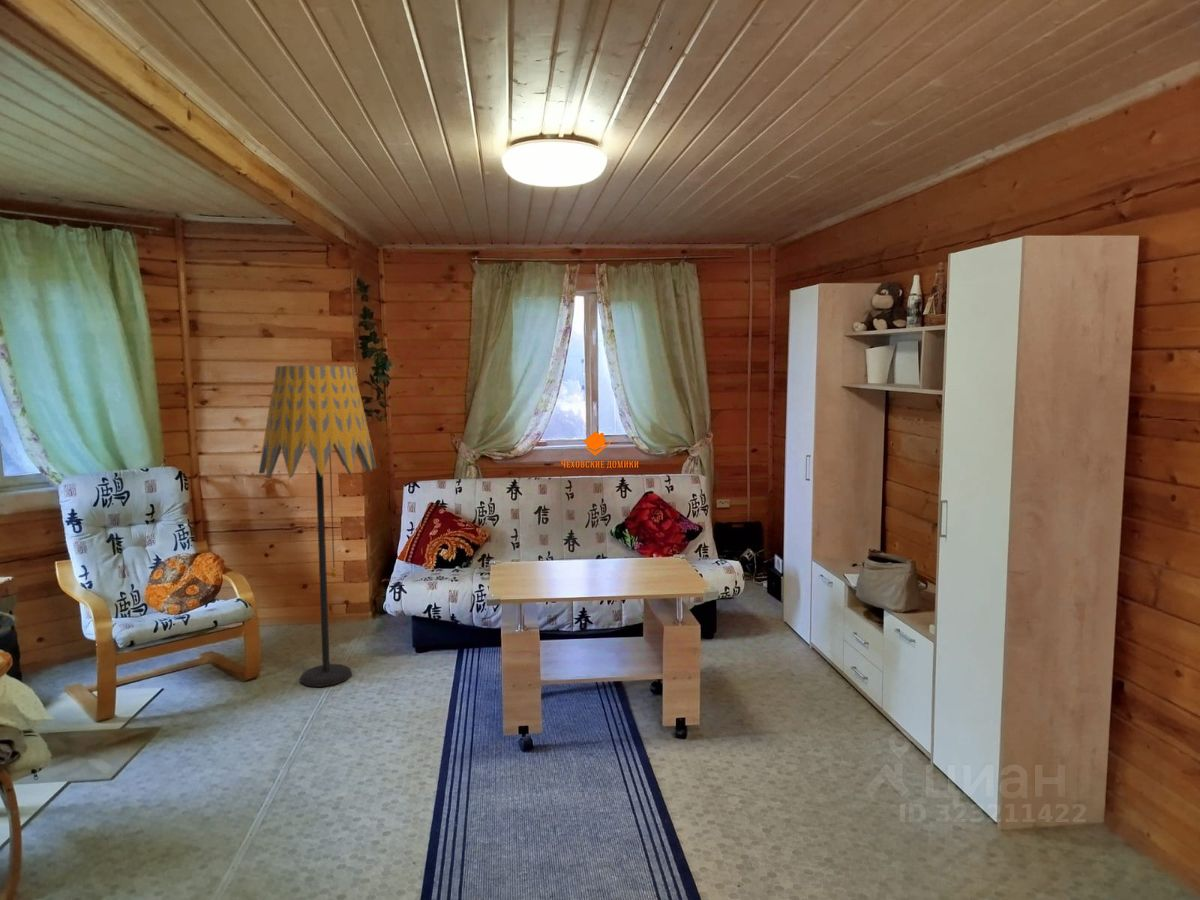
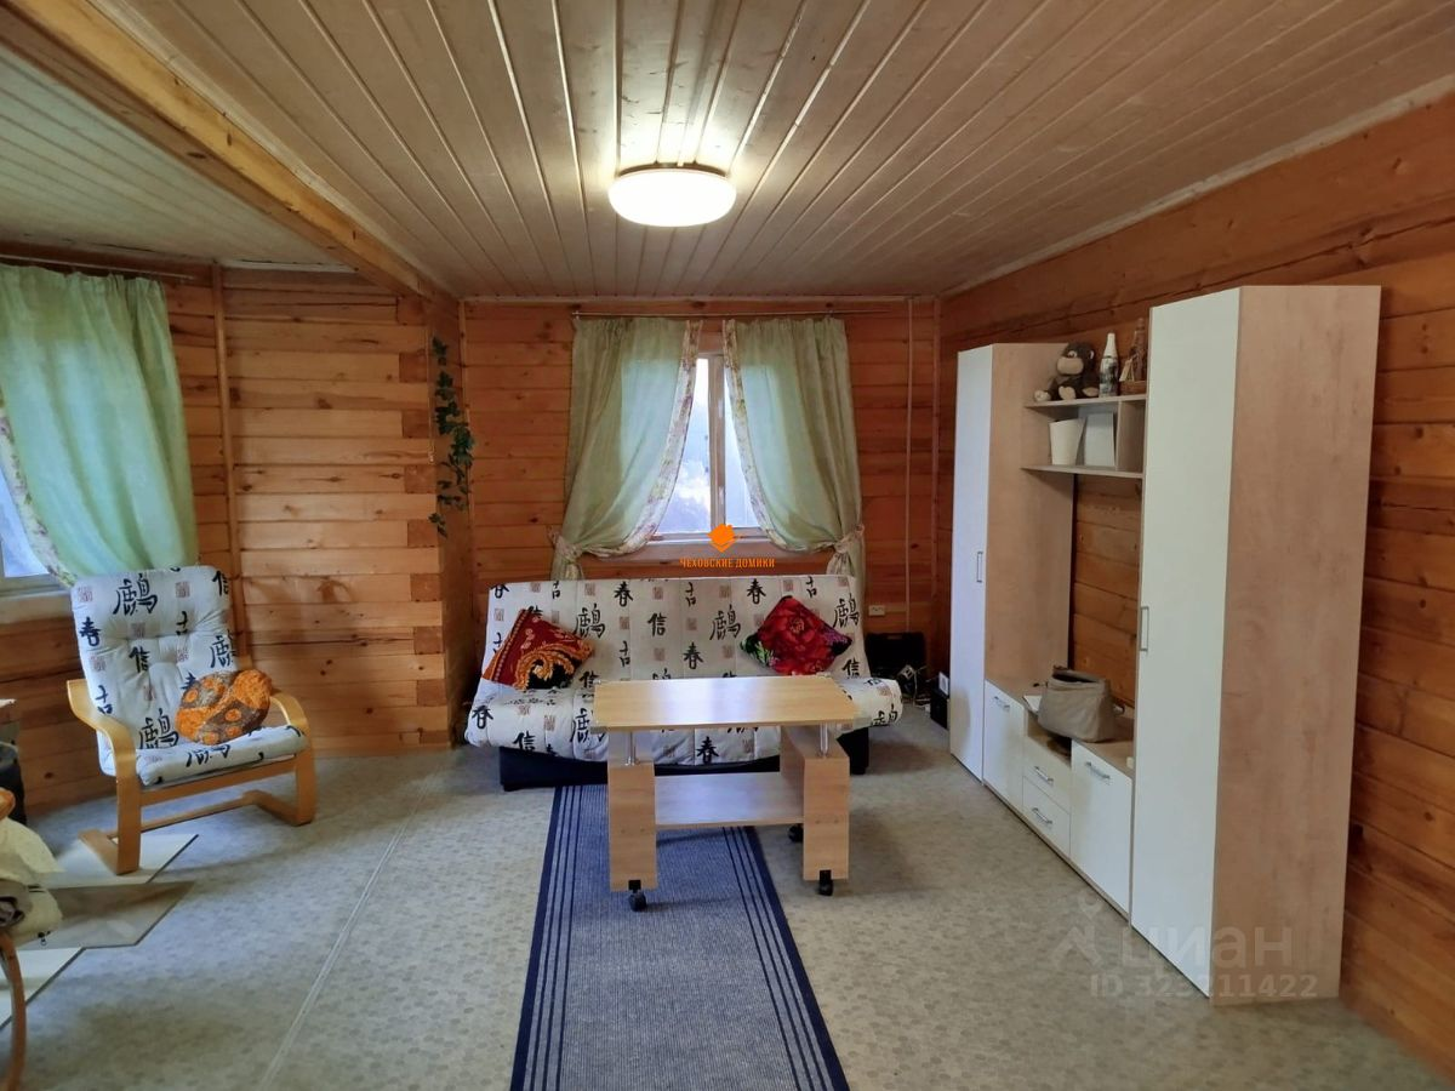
- floor lamp [258,365,378,688]
